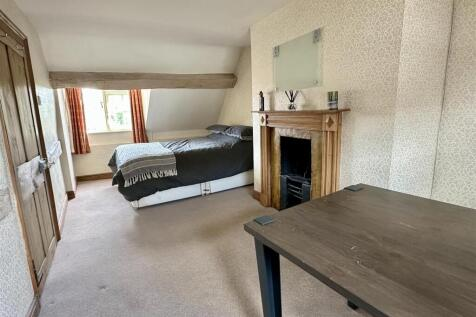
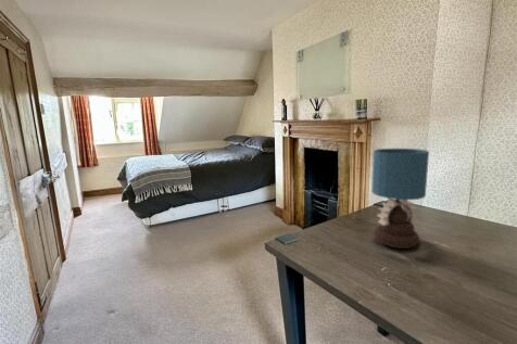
+ table lamp [370,148,430,250]
